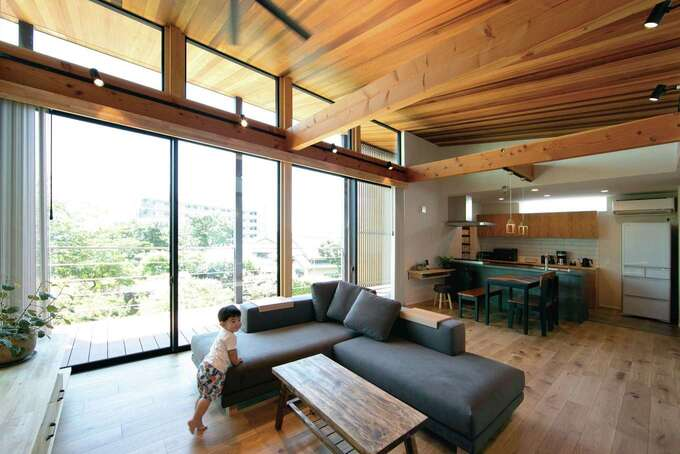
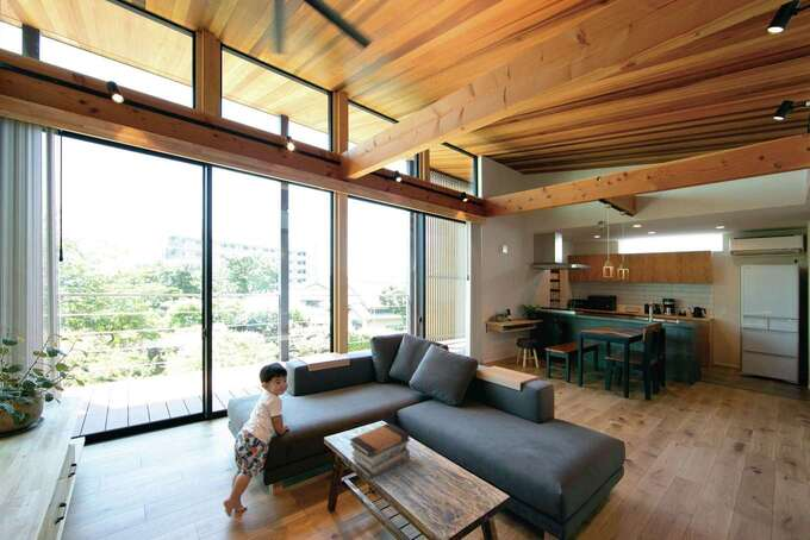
+ book stack [349,422,411,479]
